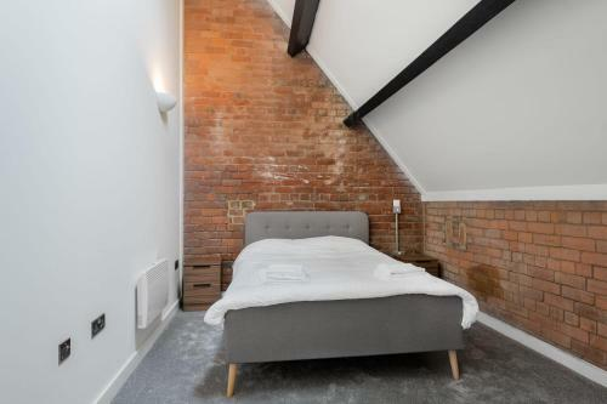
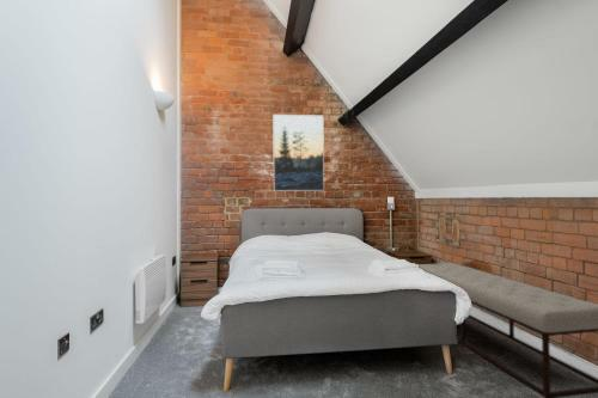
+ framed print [271,114,325,192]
+ bench [416,262,598,398]
